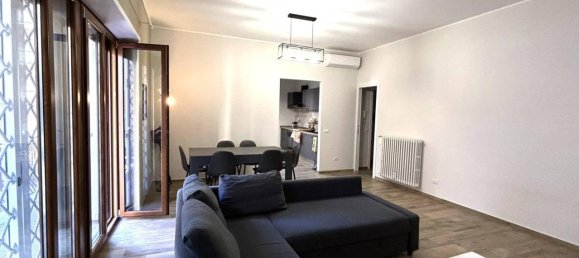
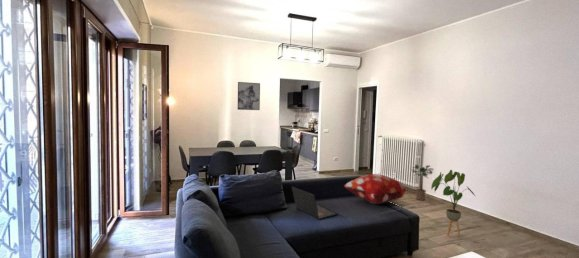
+ house plant [430,169,477,237]
+ decorative pillow [343,173,407,205]
+ wall art [237,81,261,111]
+ potted plant [410,164,435,201]
+ laptop [291,186,337,220]
